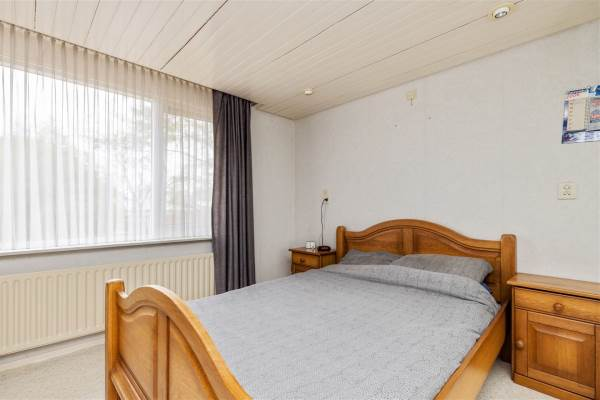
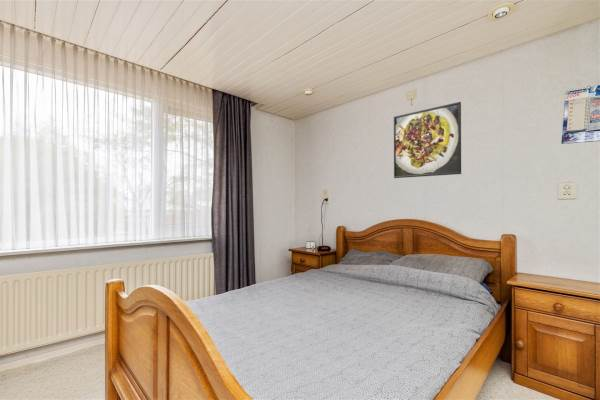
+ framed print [393,101,462,179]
